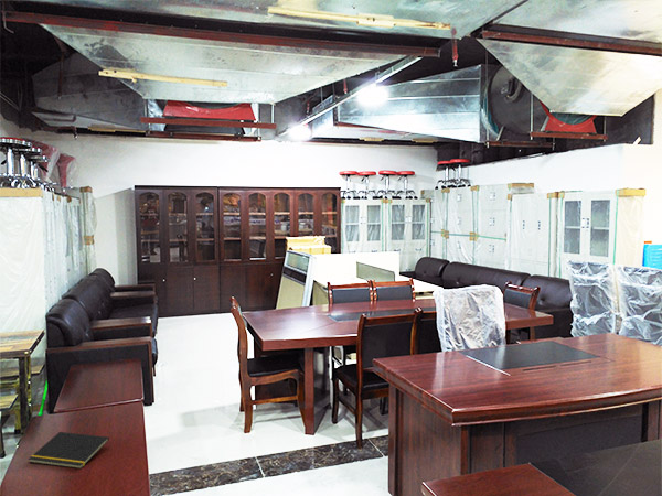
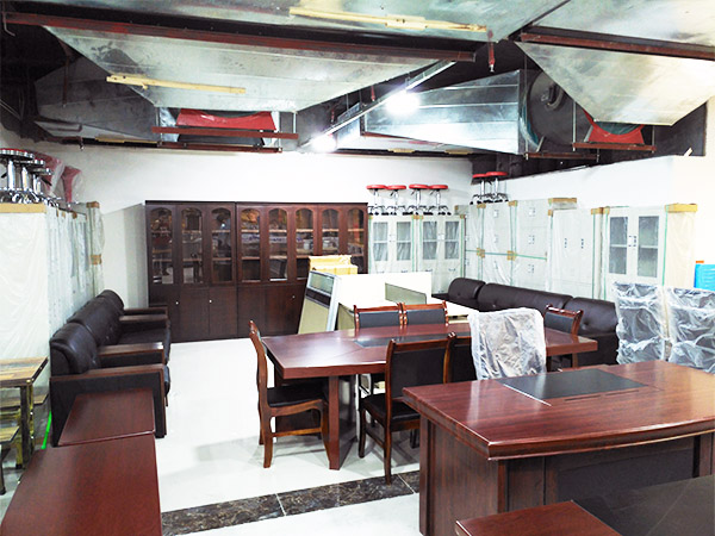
- notepad [28,431,110,470]
